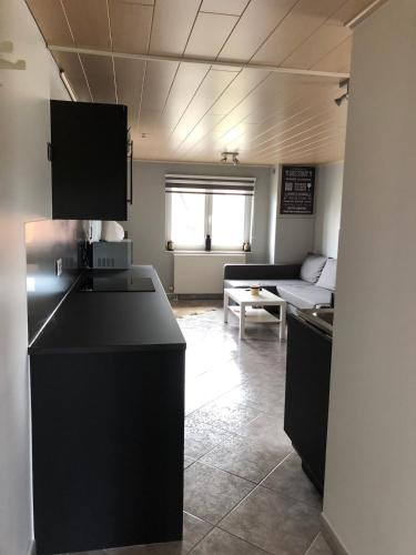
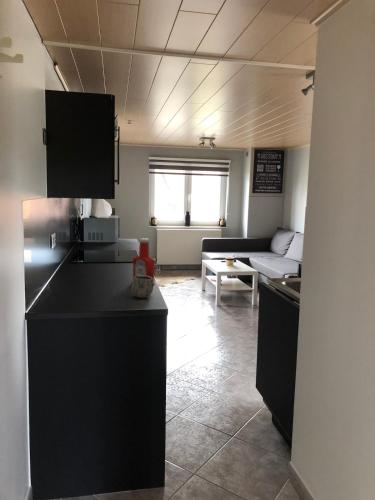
+ soap bottle [132,237,156,286]
+ mug [130,276,154,299]
